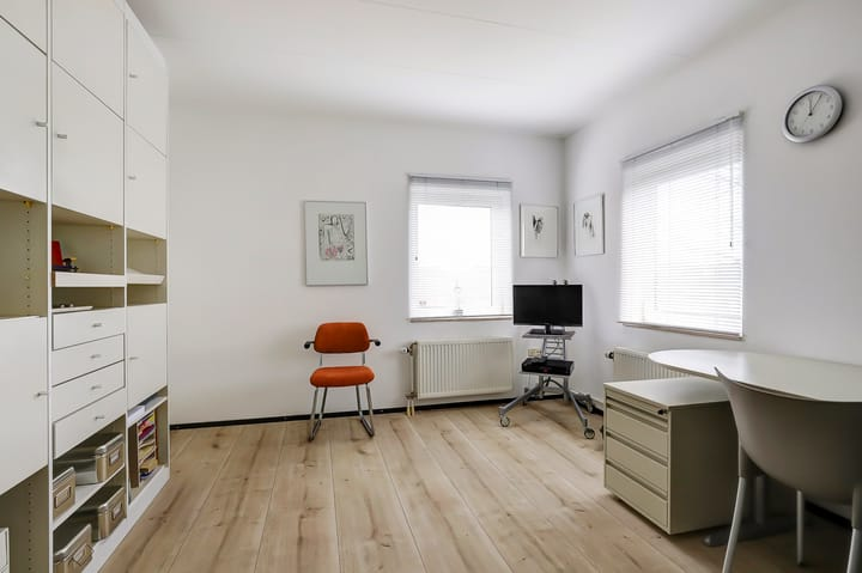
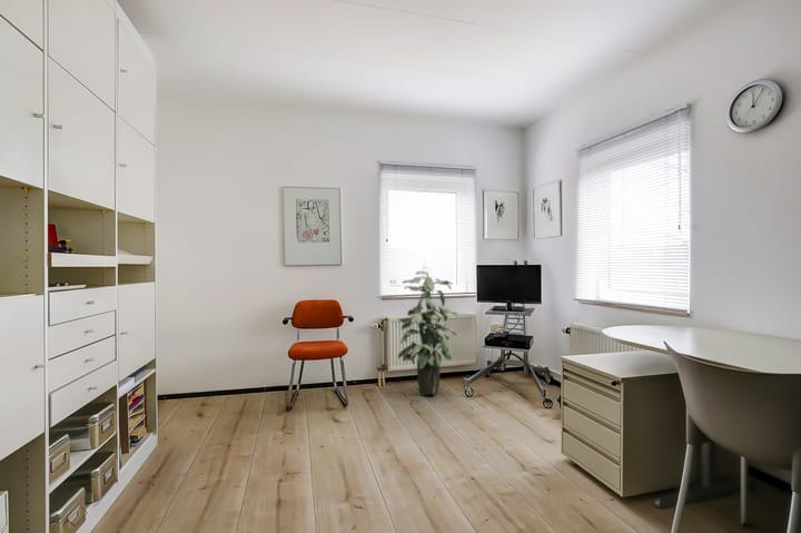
+ indoor plant [397,270,458,396]
